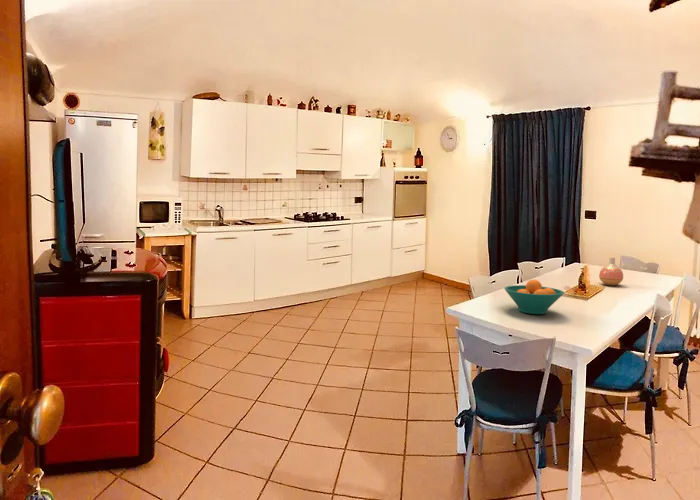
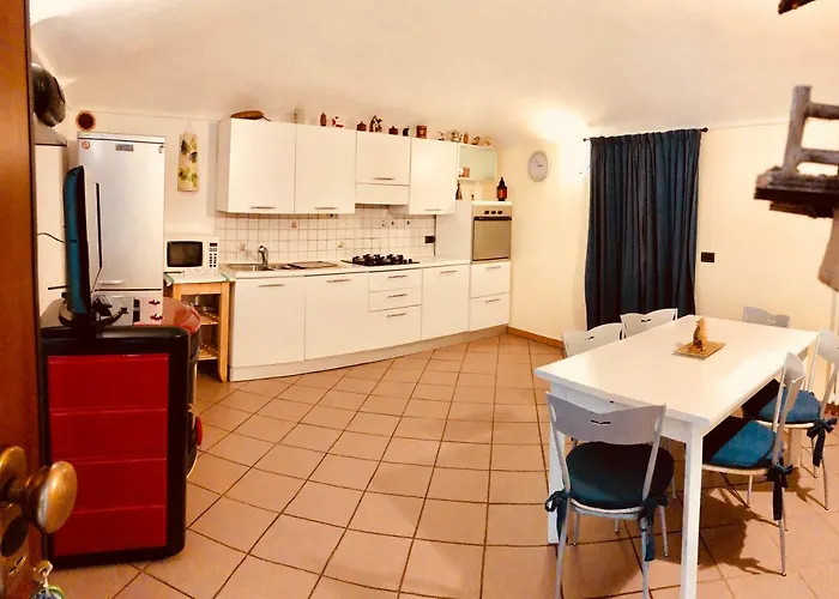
- vase [598,256,624,287]
- fruit bowl [503,279,565,315]
